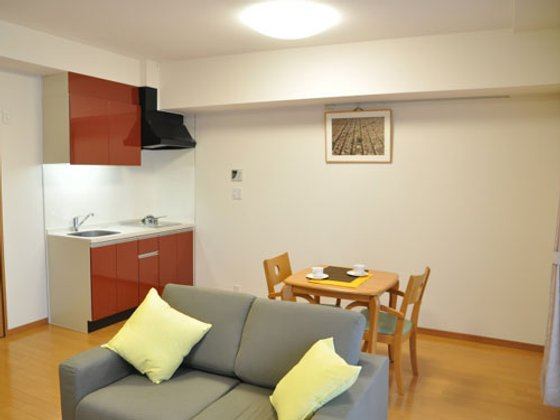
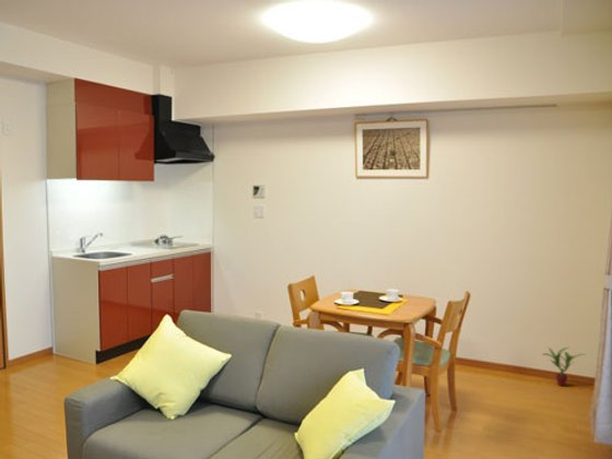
+ potted plant [541,346,586,387]
